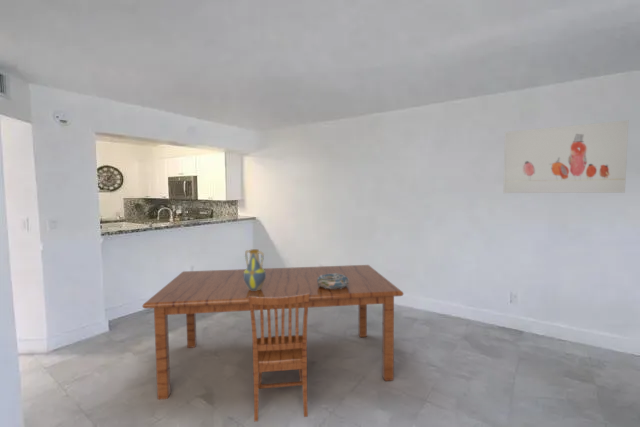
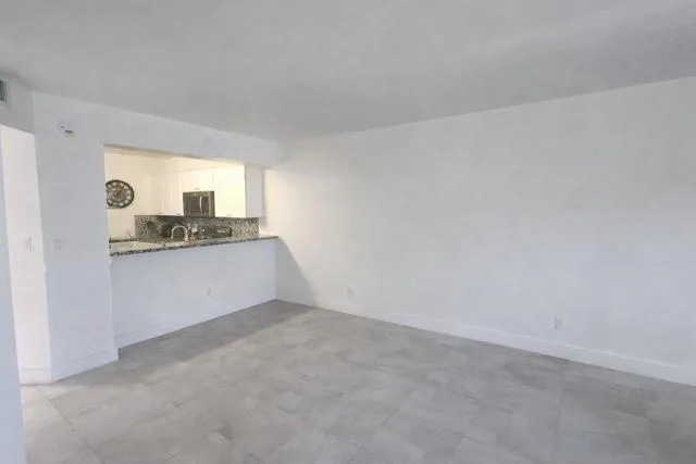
- decorative bowl [317,273,349,289]
- wall art [502,119,629,194]
- dining table [141,264,405,422]
- vase [244,248,266,291]
